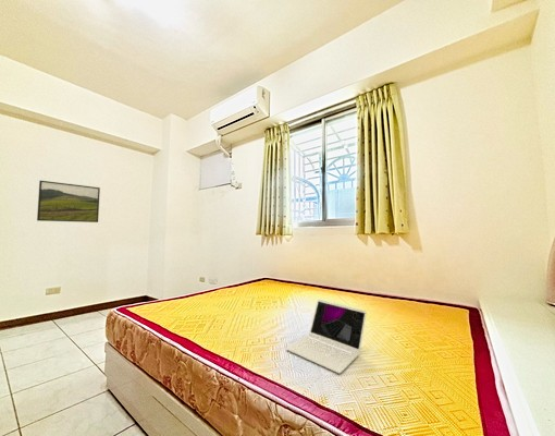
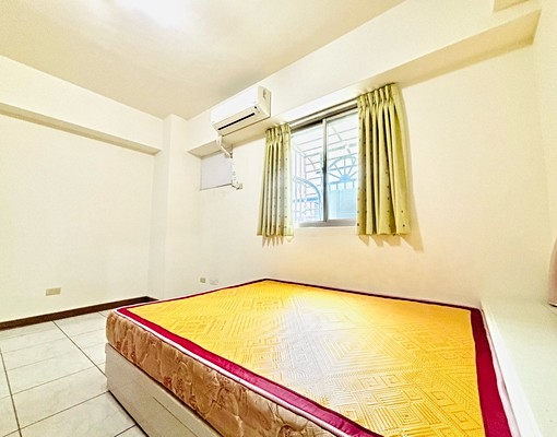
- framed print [36,180,101,223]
- laptop [285,299,368,374]
